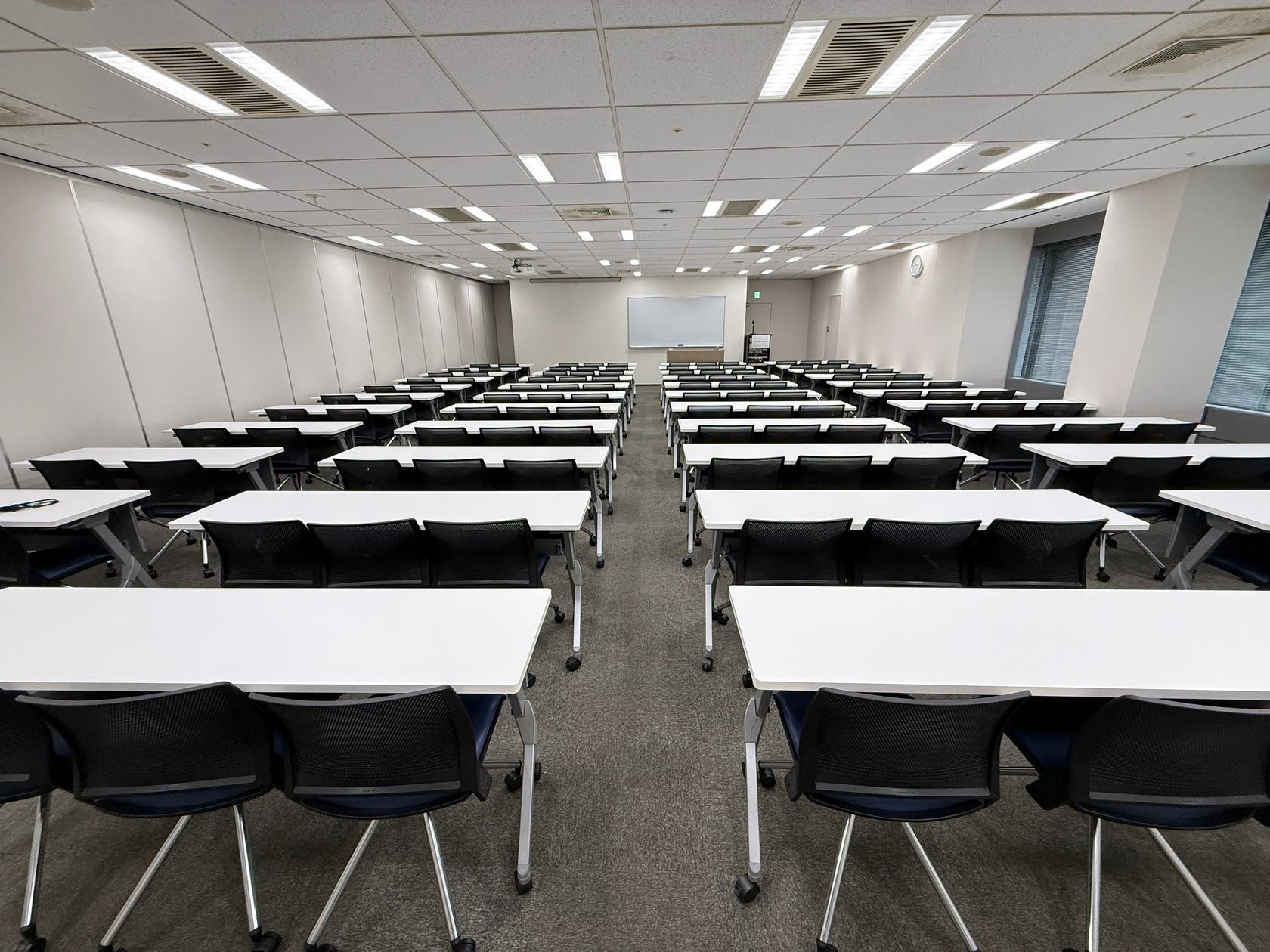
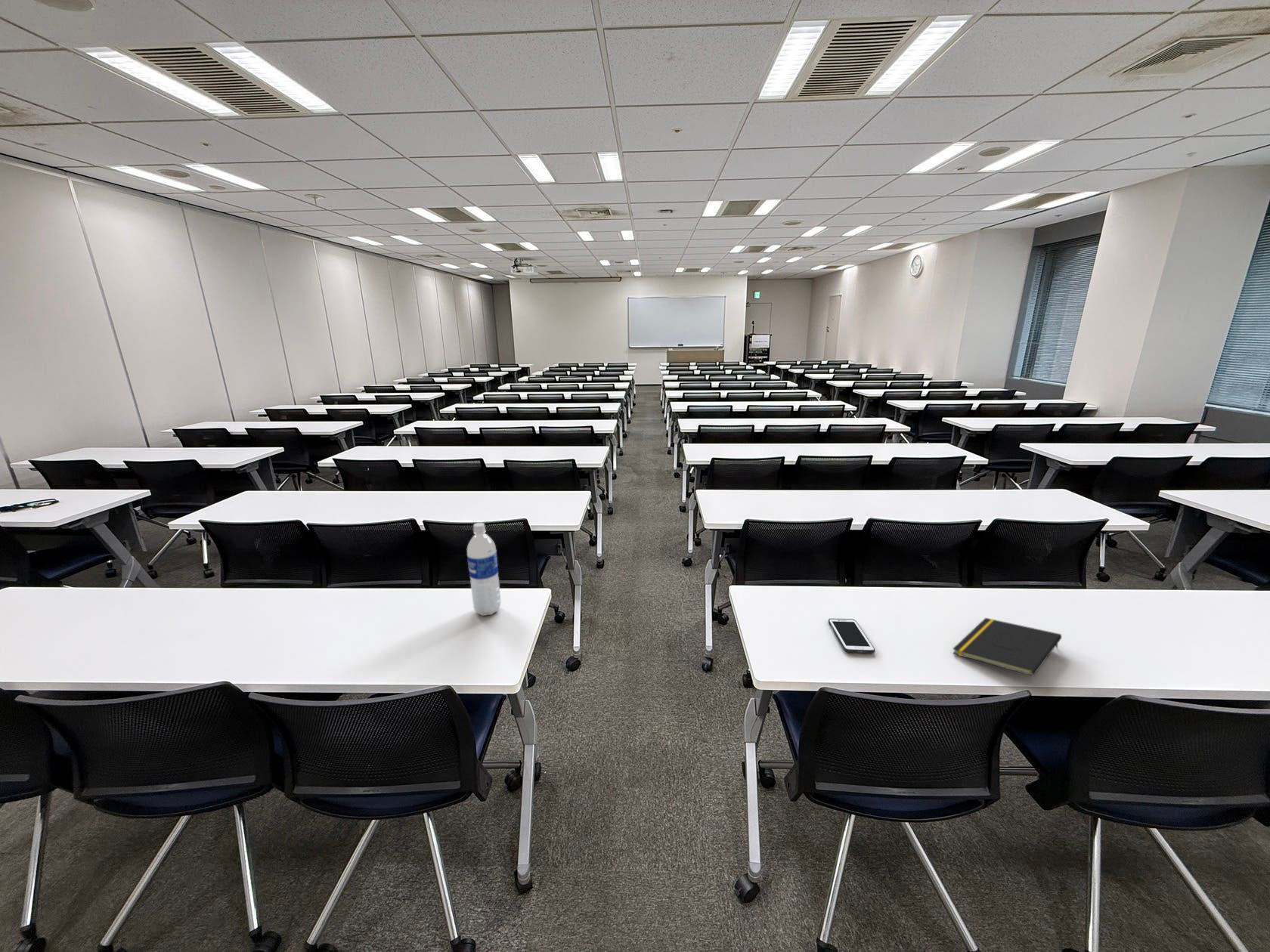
+ water bottle [466,522,501,617]
+ cell phone [828,618,875,654]
+ notepad [952,617,1062,677]
